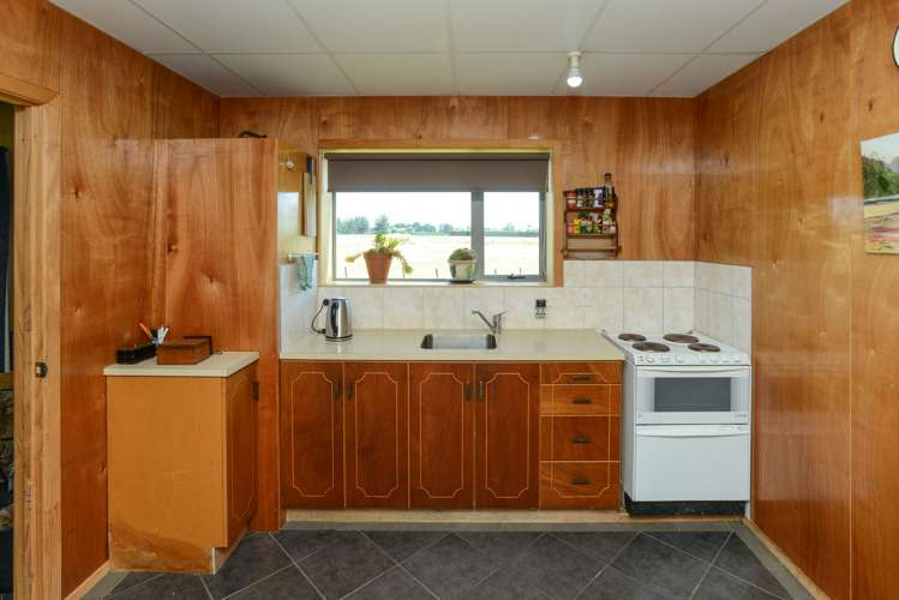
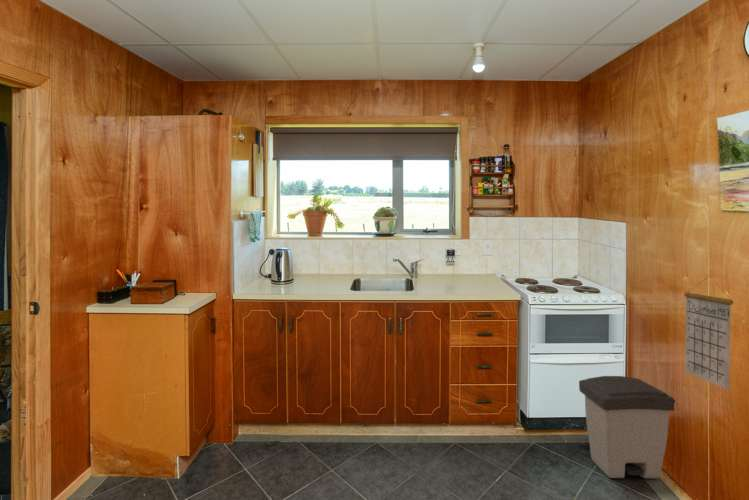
+ calendar [683,275,734,391]
+ trash can [578,375,676,479]
